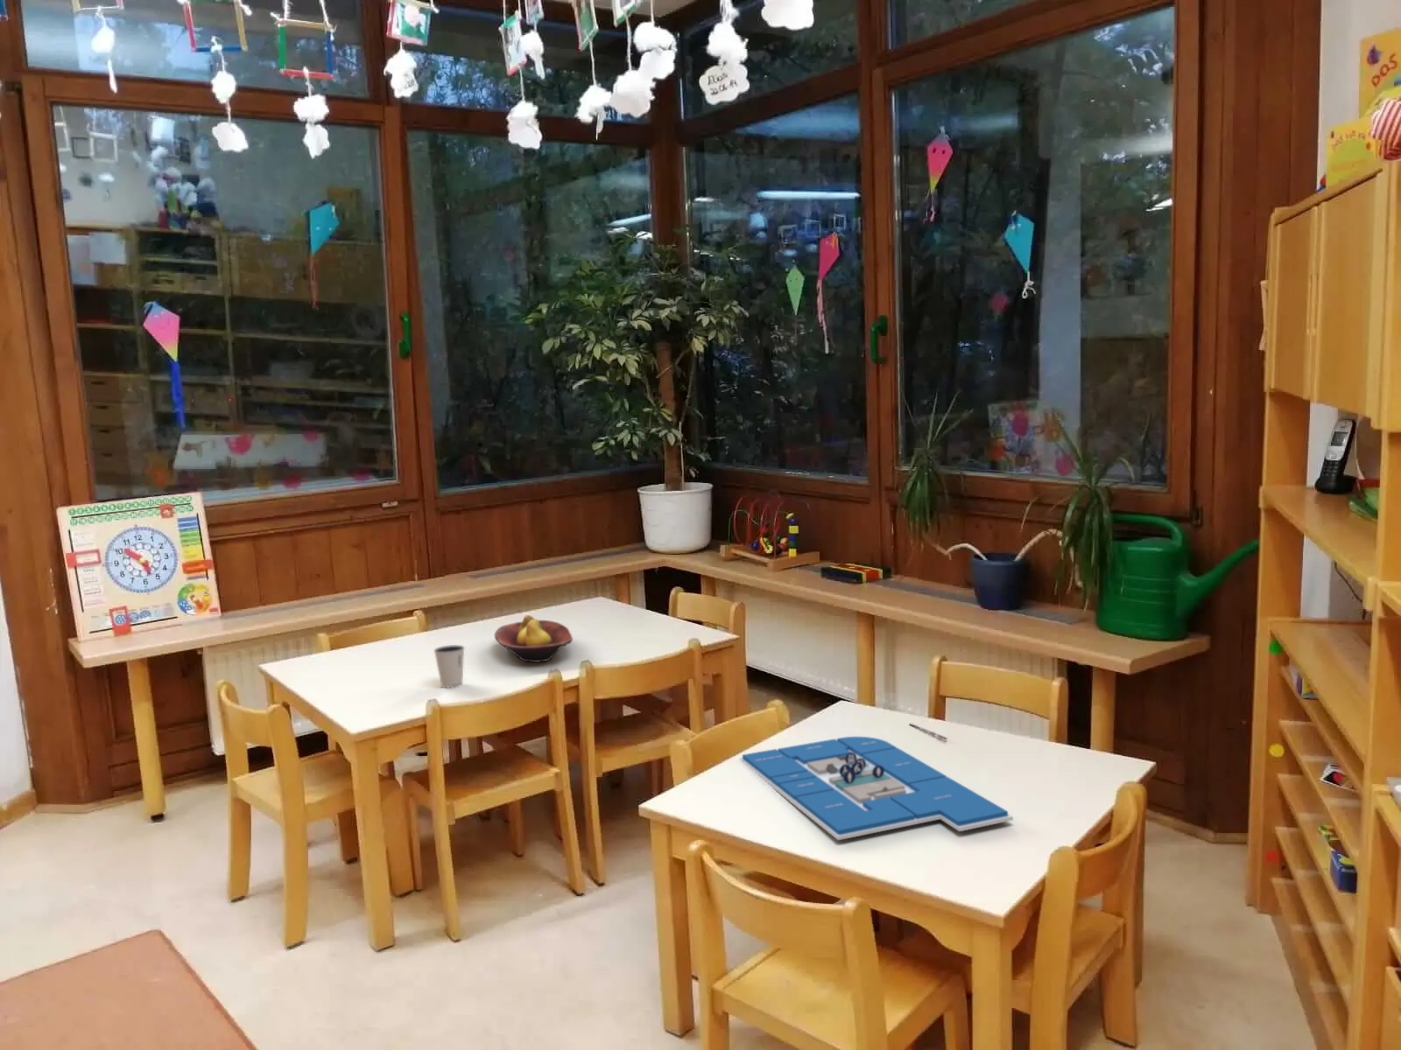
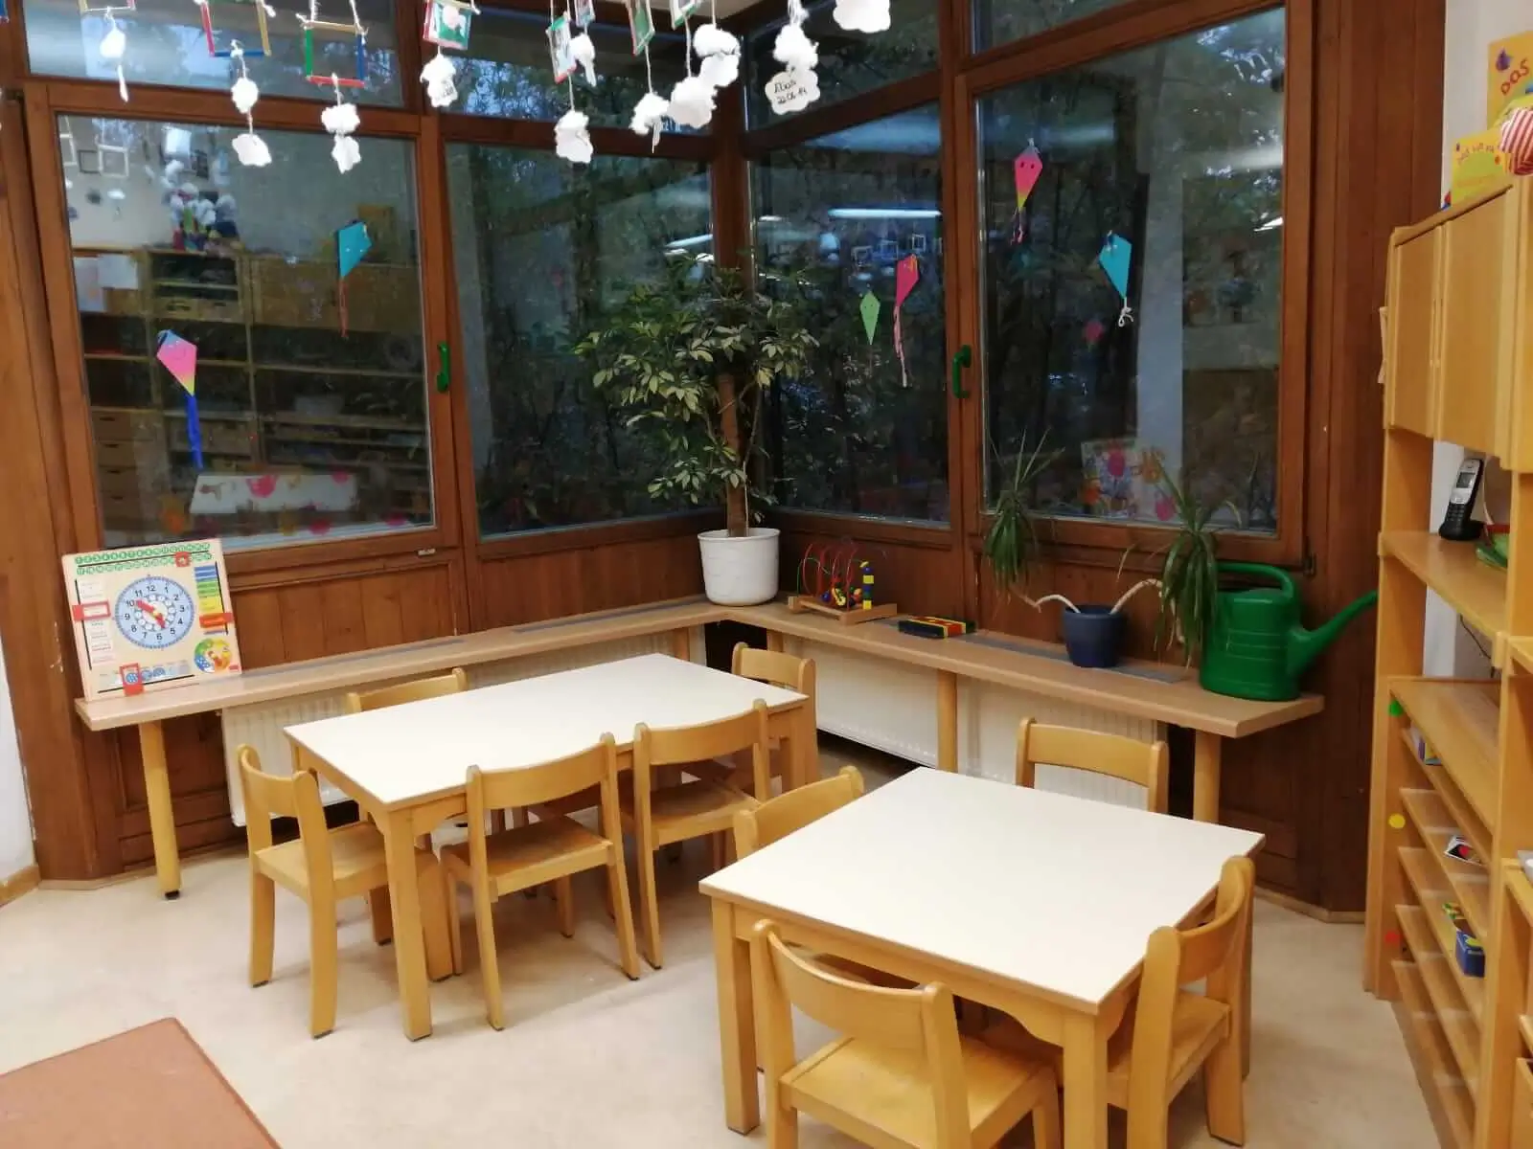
- pen [908,722,949,740]
- board game [738,736,1014,840]
- dixie cup [432,644,466,688]
- fruit bowl [494,614,574,663]
